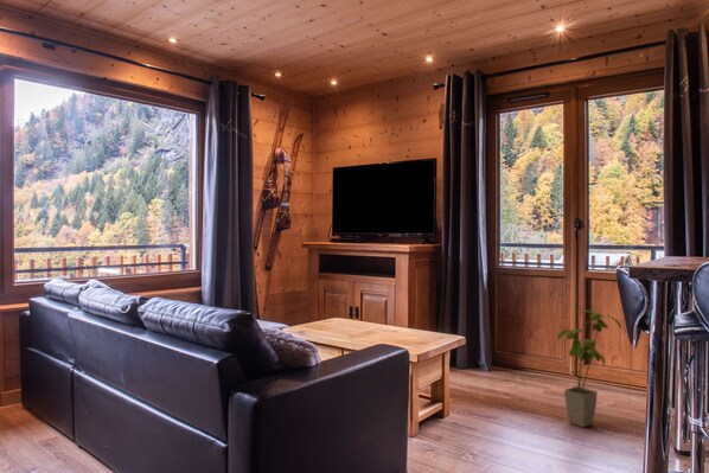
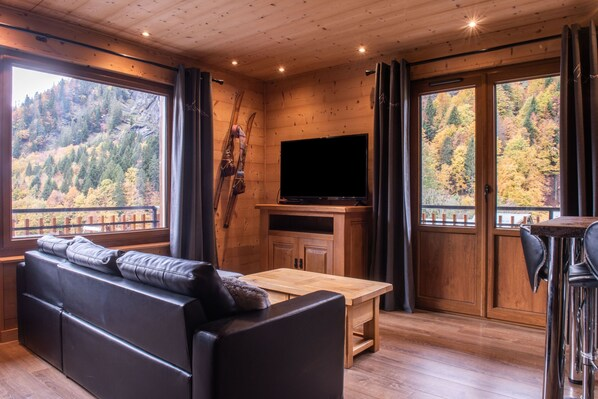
- house plant [556,309,622,428]
